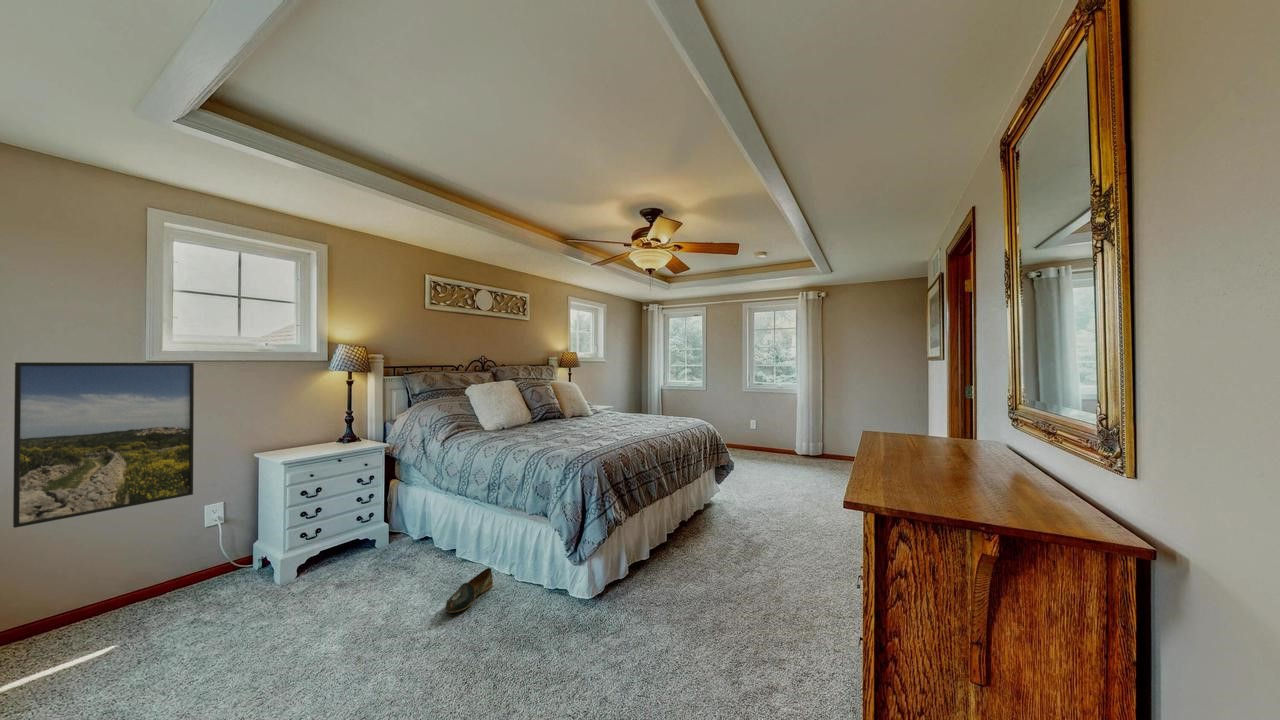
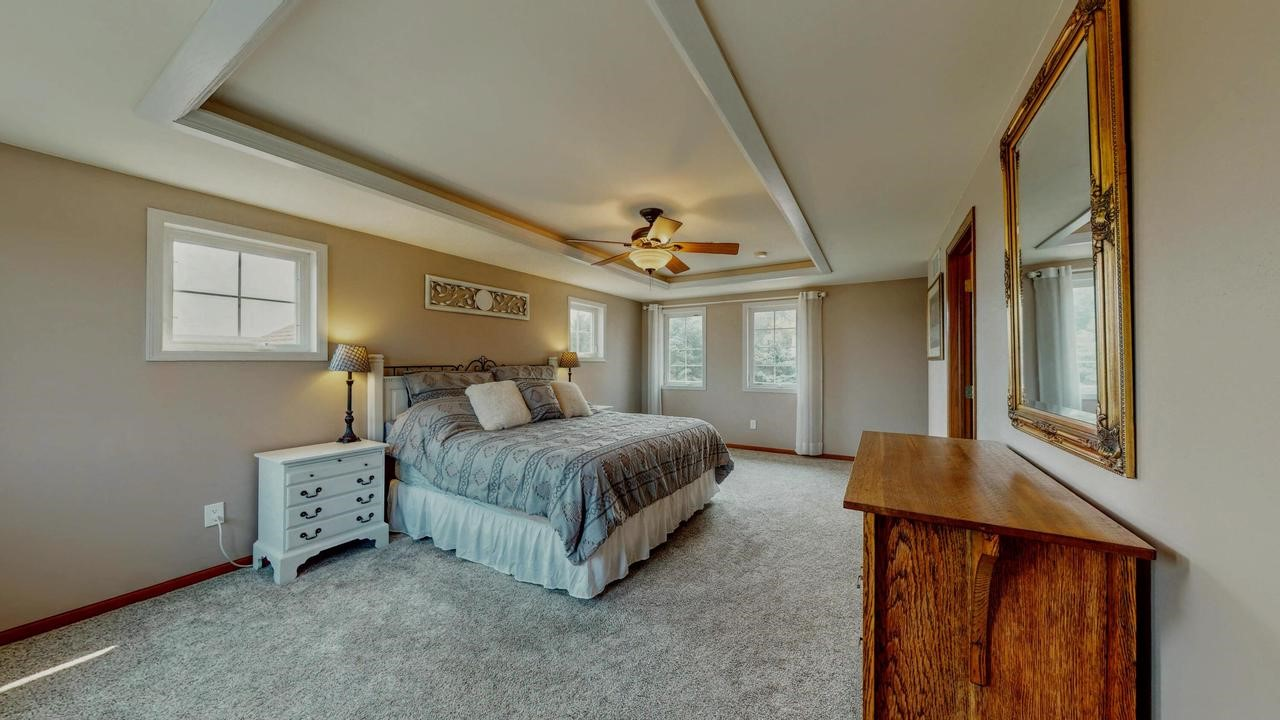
- shoe [444,567,494,614]
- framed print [12,361,195,529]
